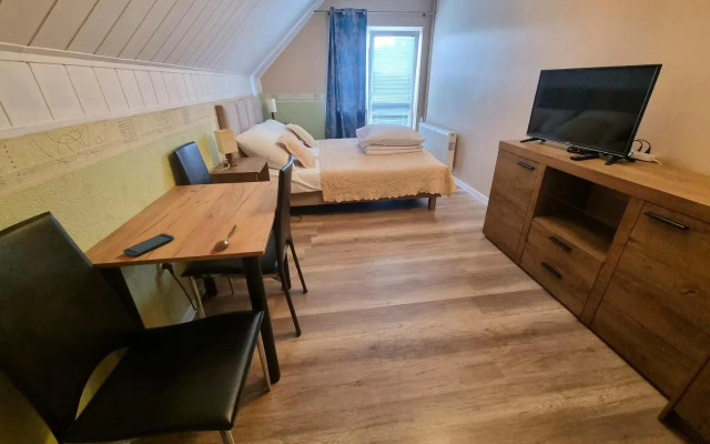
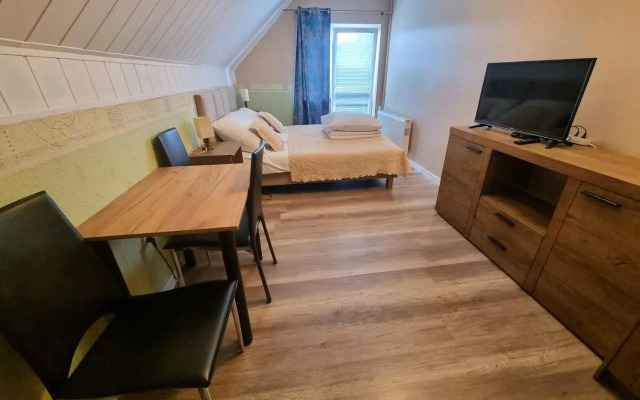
- spoon [213,223,237,252]
- smartphone [122,233,175,258]
